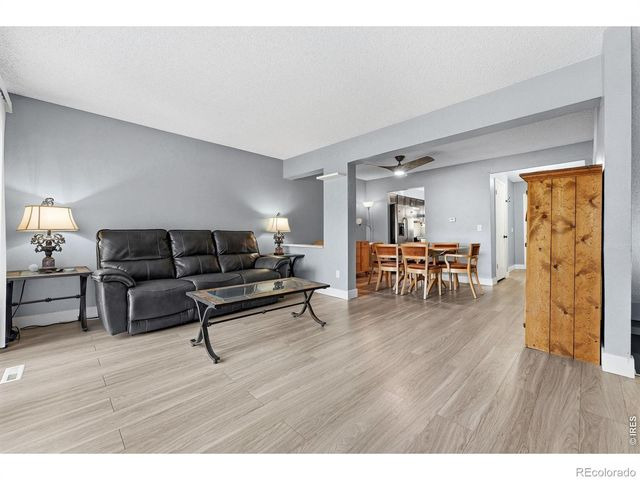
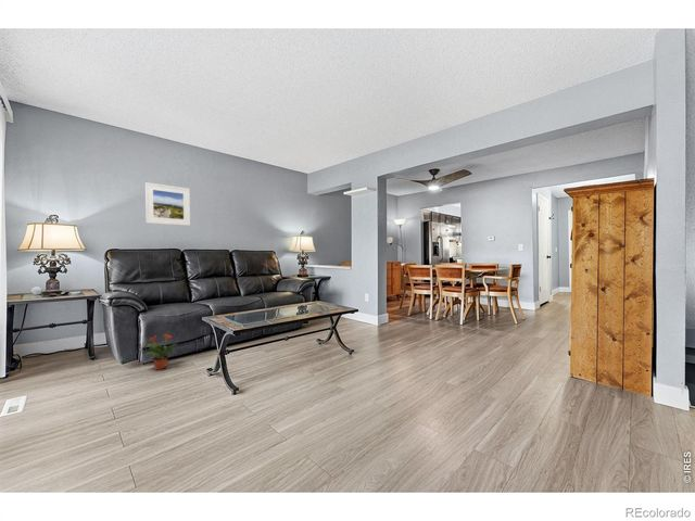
+ potted plant [141,333,178,371]
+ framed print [144,181,191,227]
